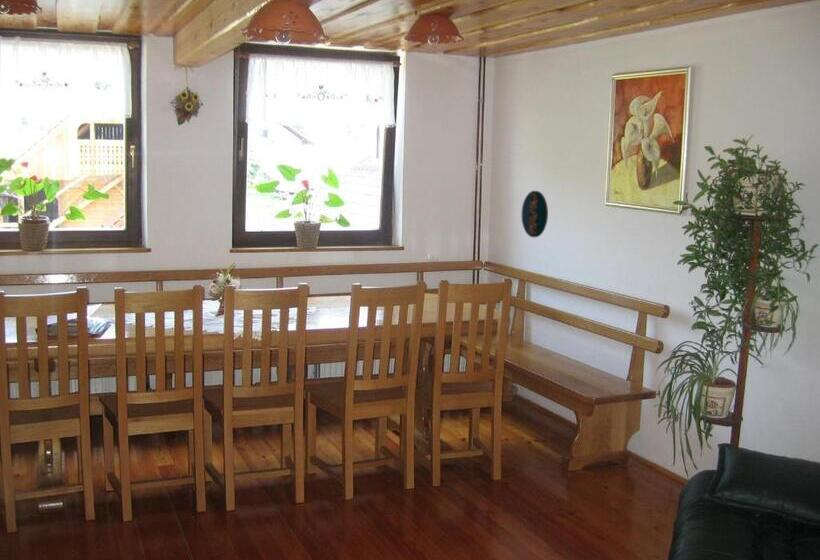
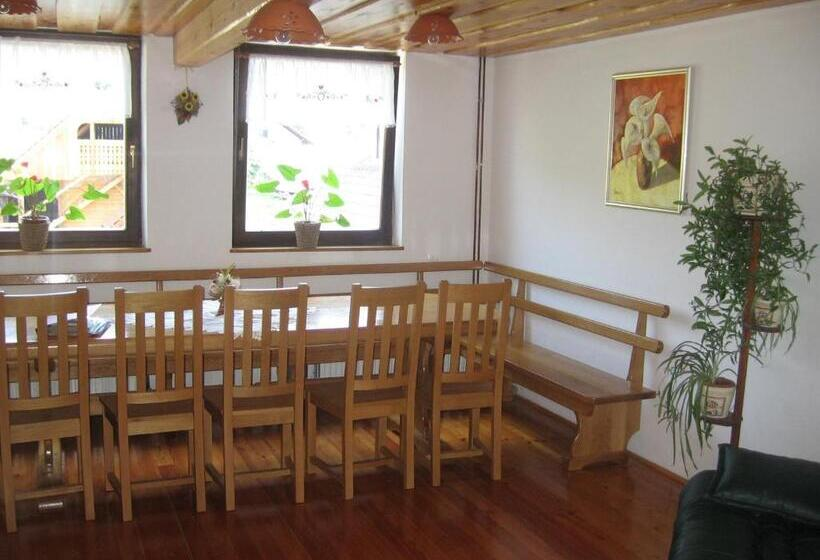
- decorative plate [521,190,549,238]
